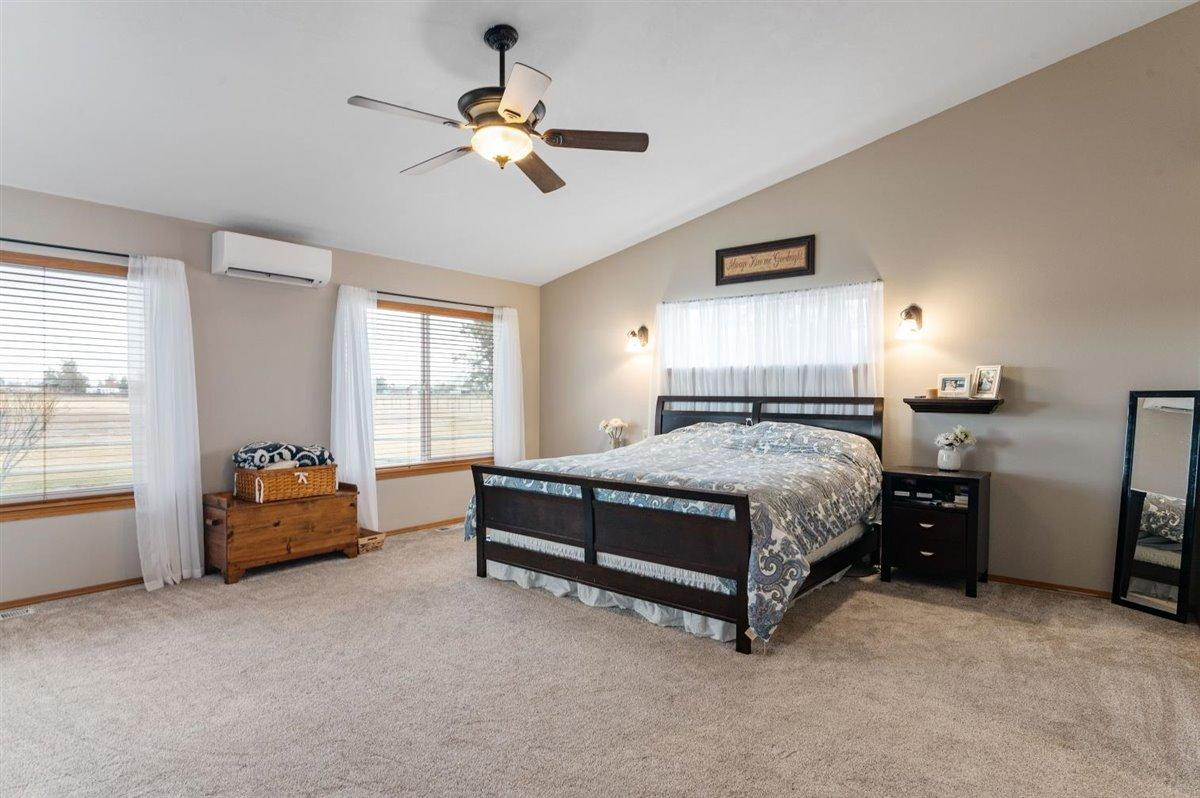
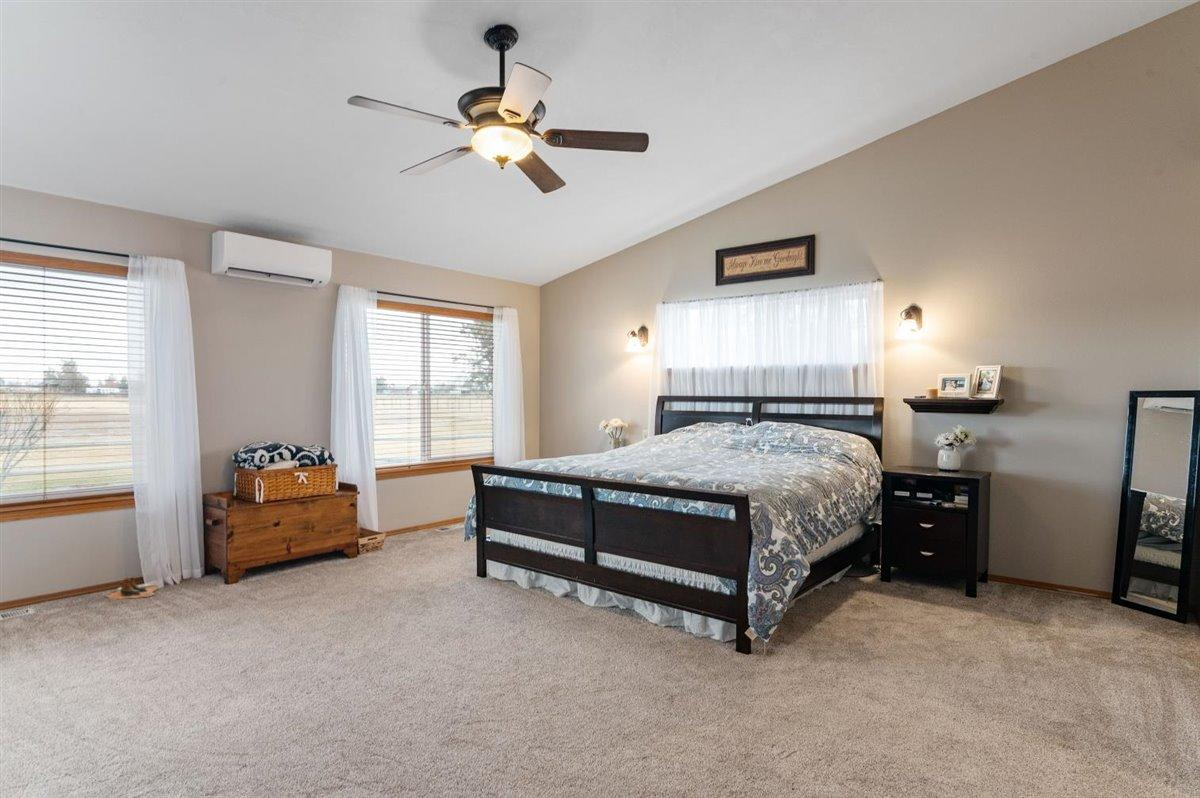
+ boots [104,576,159,601]
